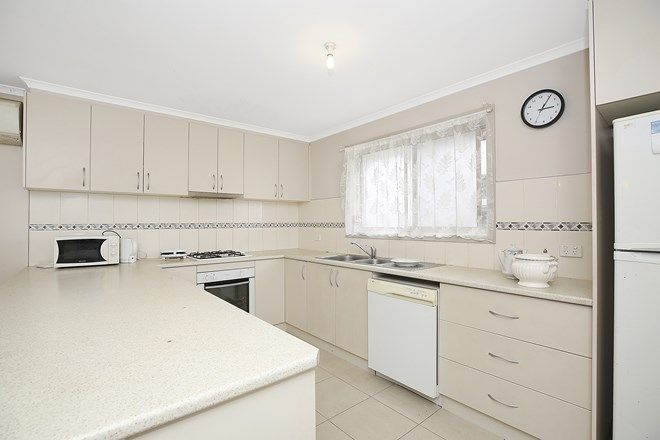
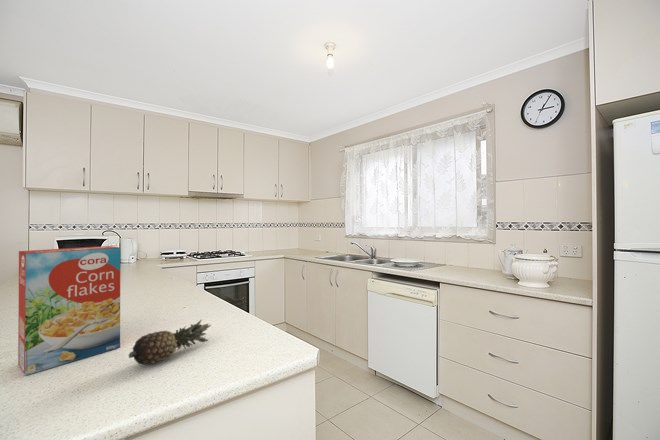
+ fruit [128,319,212,366]
+ cereal box [17,245,121,376]
